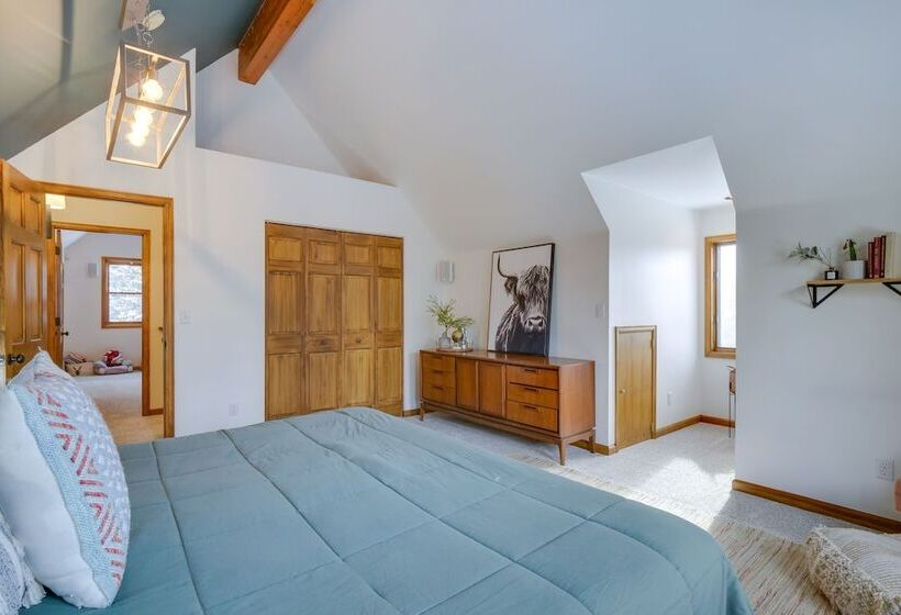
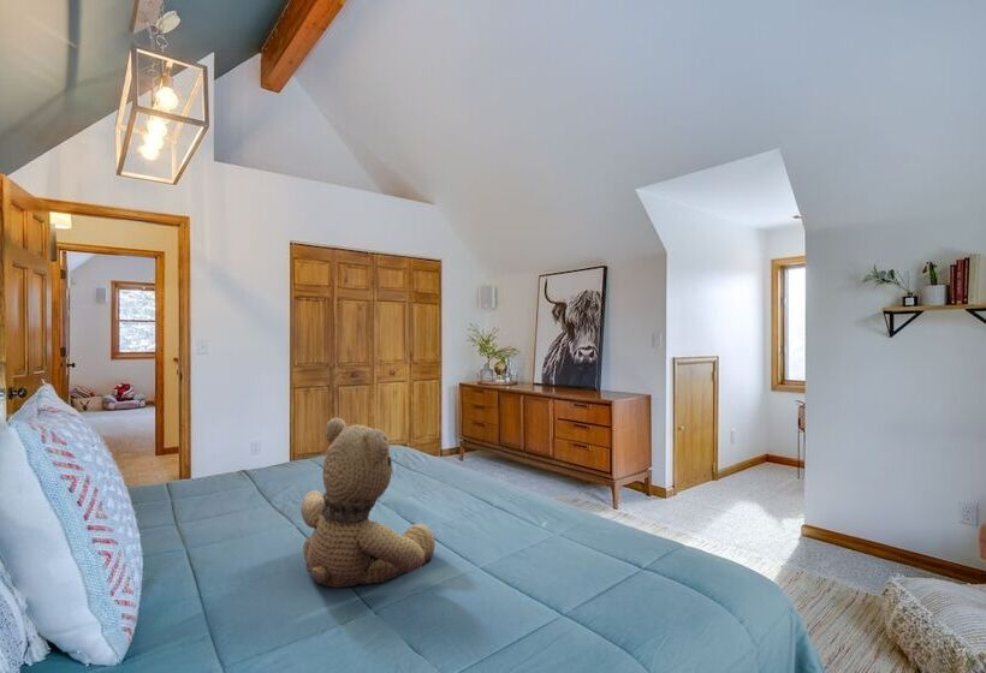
+ teddy bear [299,417,436,589]
